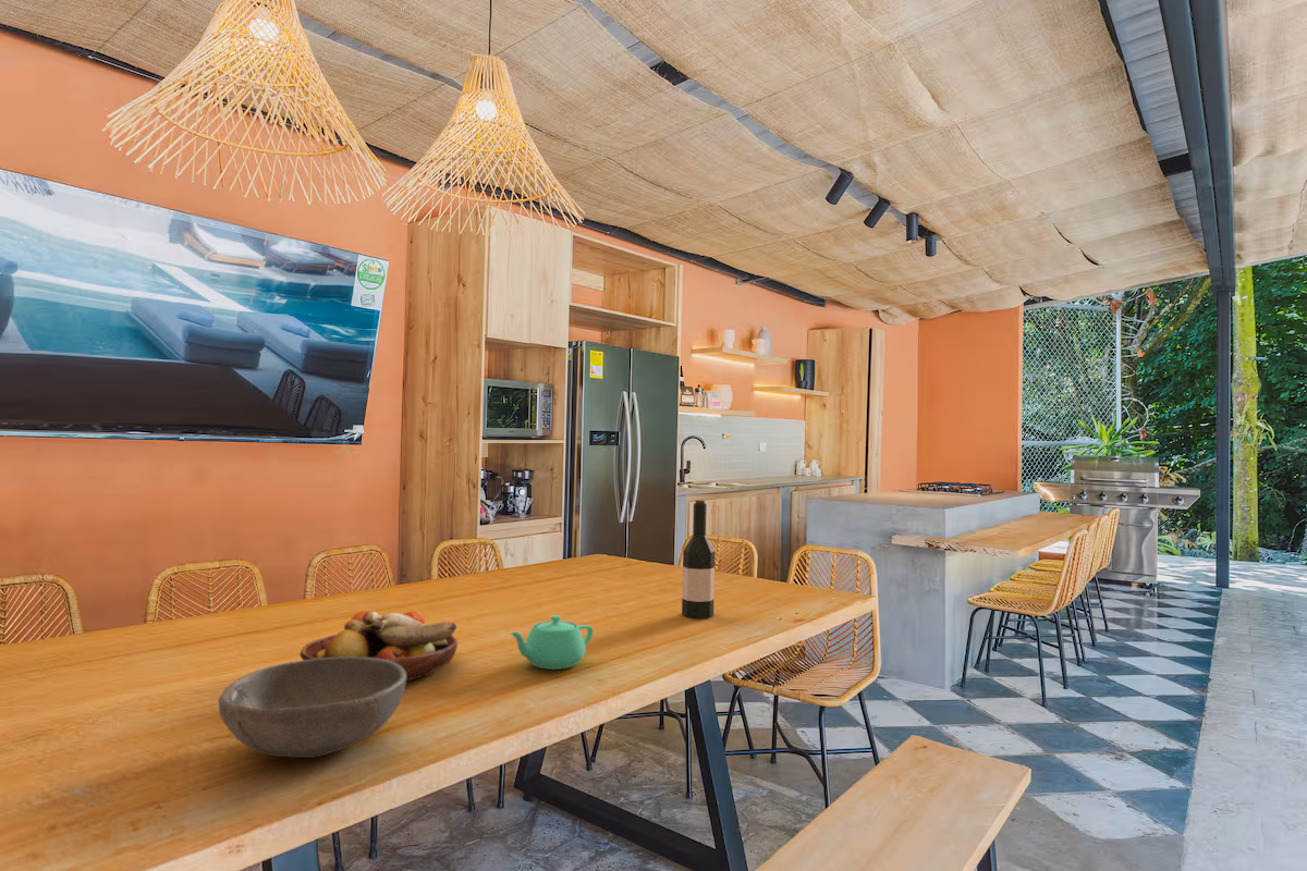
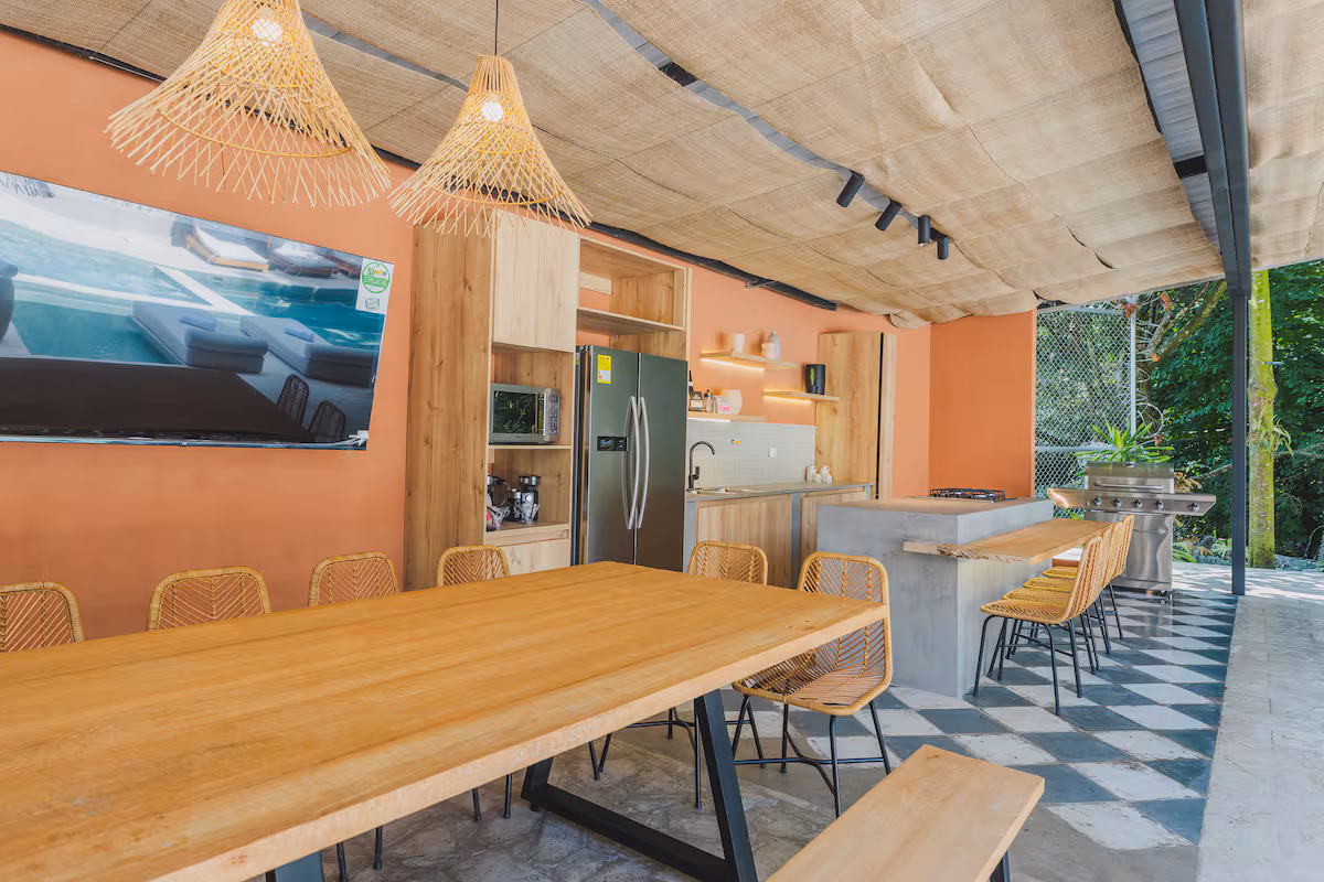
- wine bottle [681,499,716,619]
- bowl [218,657,407,759]
- fruit bowl [298,610,459,682]
- teapot [509,614,594,671]
